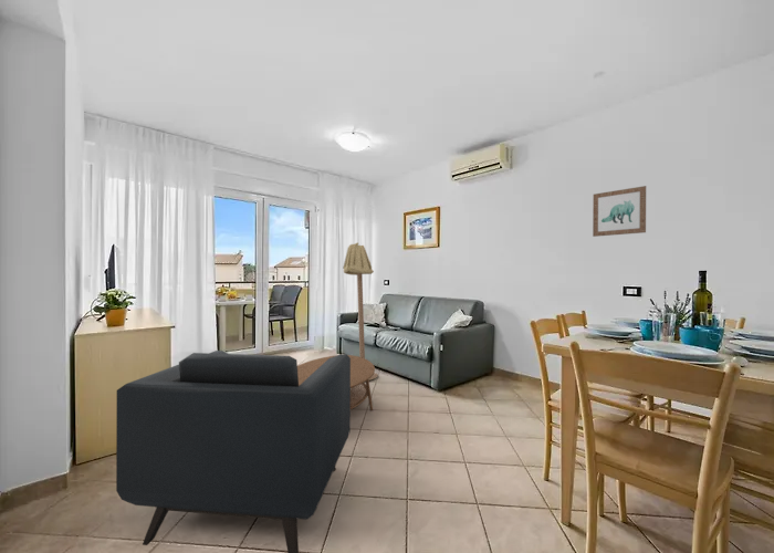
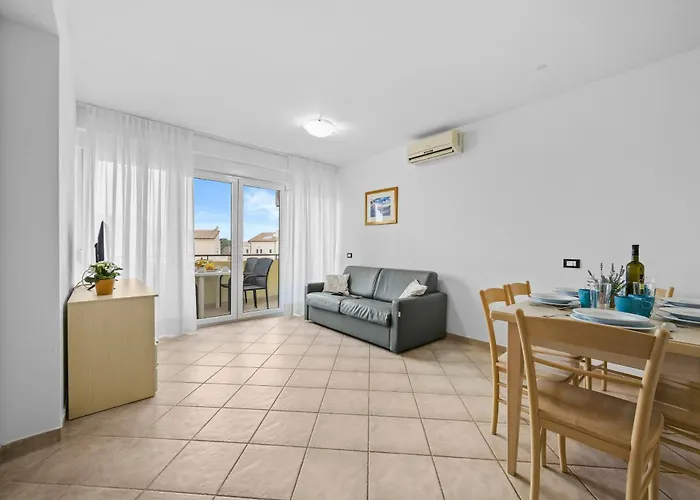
- floor lamp [342,241,379,382]
- coffee table [297,354,376,411]
- wall art [592,185,647,238]
- armchair [115,349,352,553]
